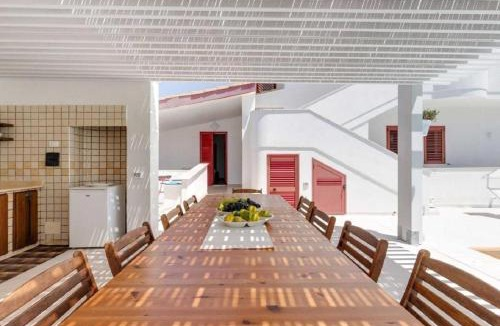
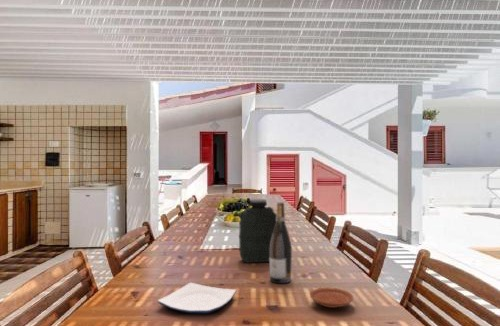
+ plate [157,282,237,314]
+ wine bottle [269,201,293,284]
+ water jug [238,198,277,264]
+ plate [309,287,354,309]
